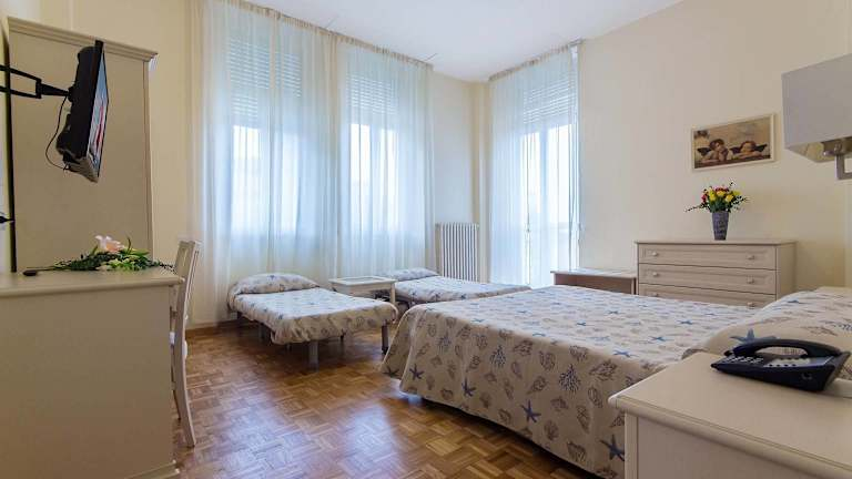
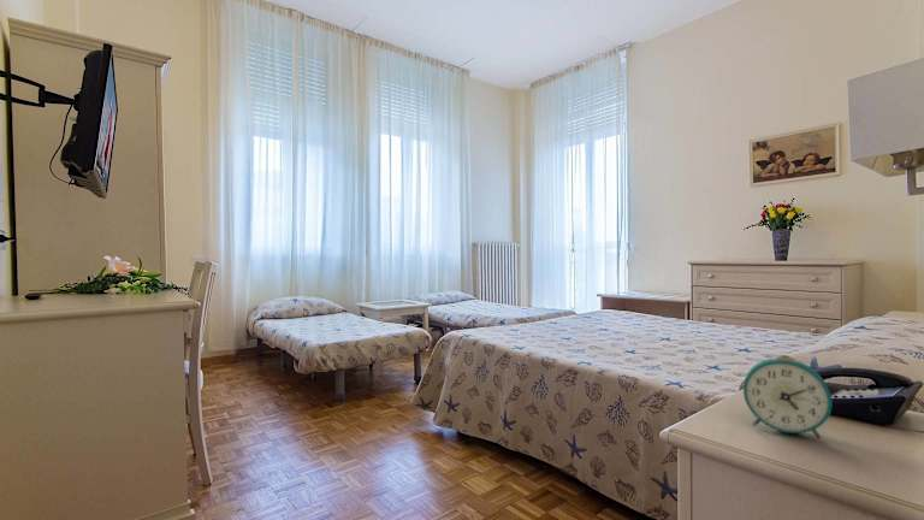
+ alarm clock [742,354,834,439]
